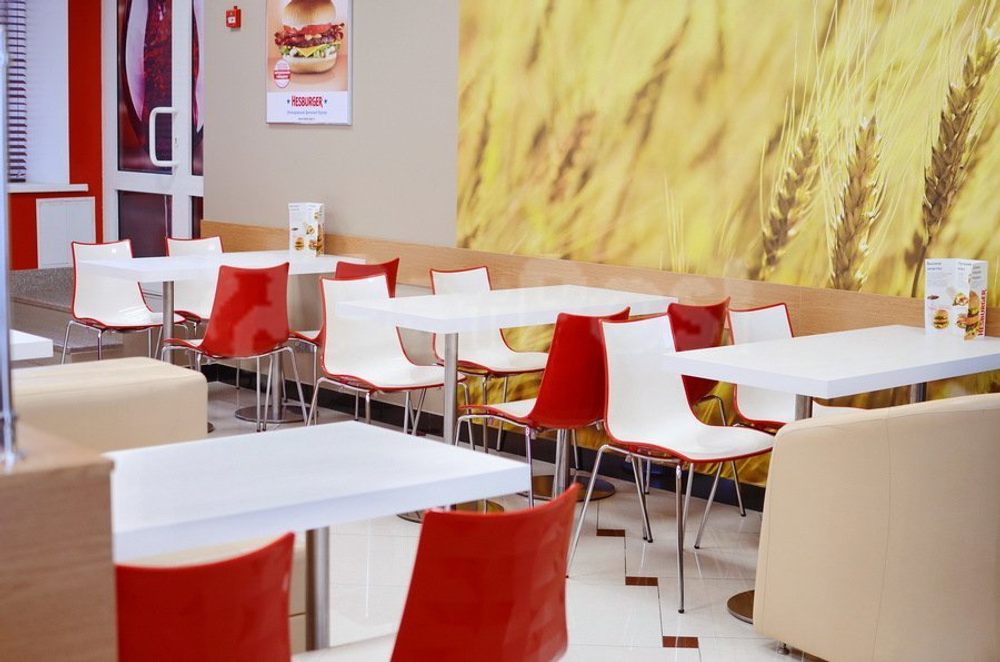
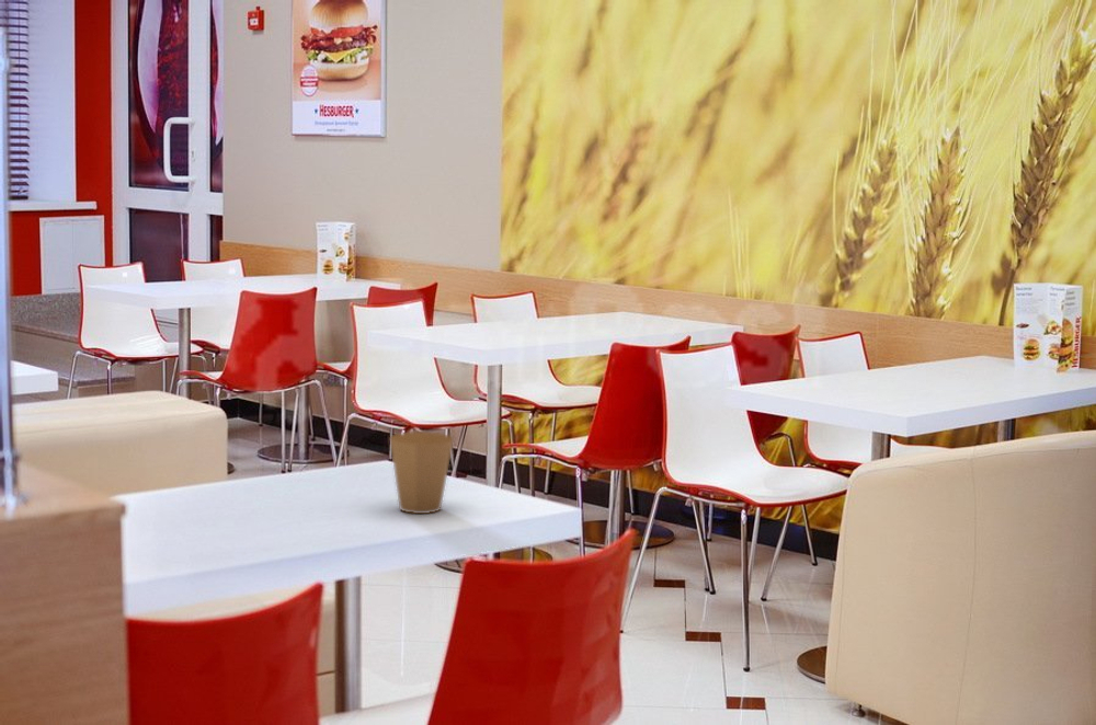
+ paper cup [389,430,455,515]
